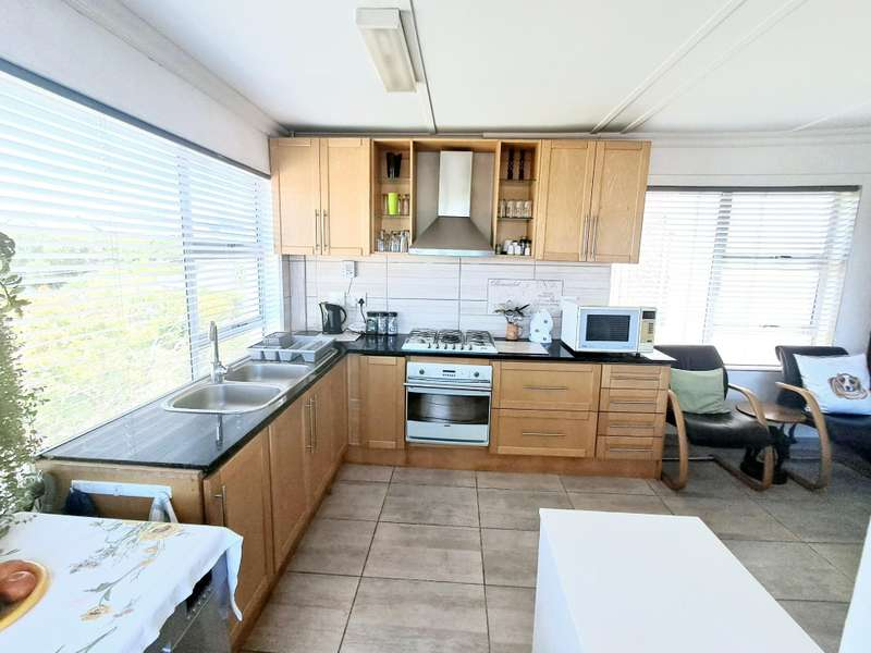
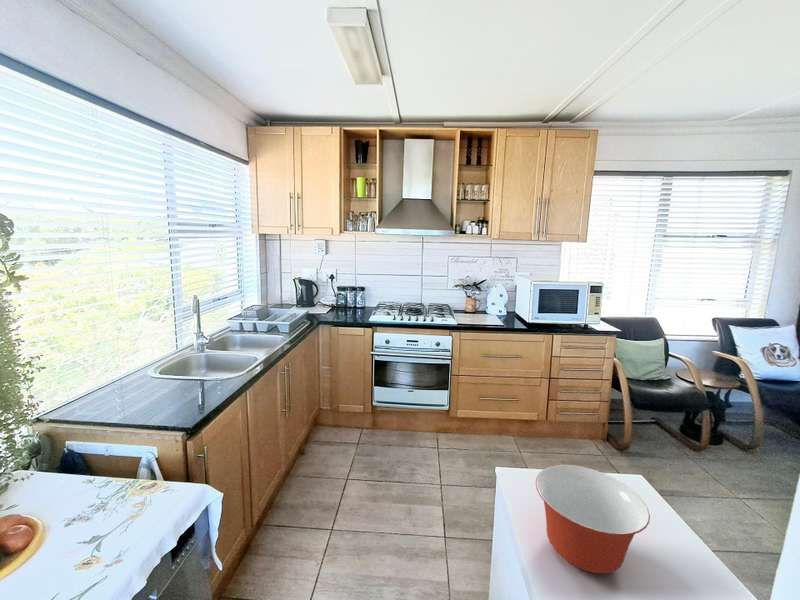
+ mixing bowl [535,464,651,574]
